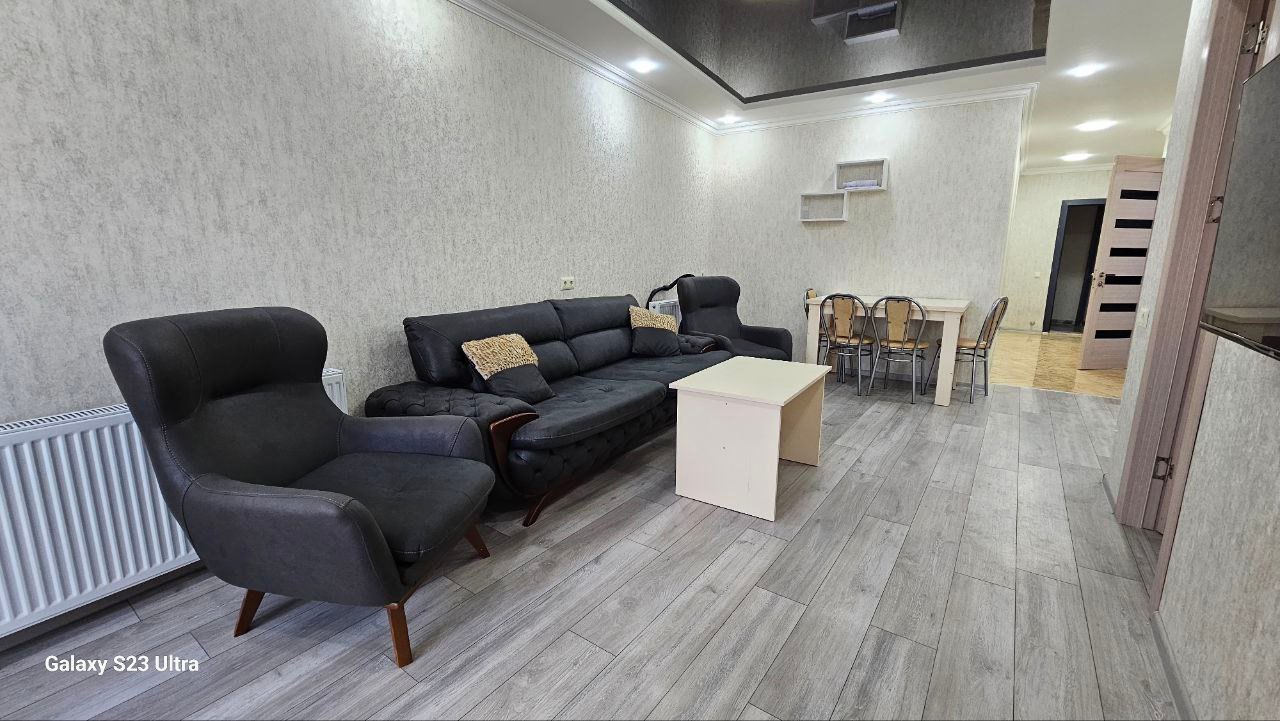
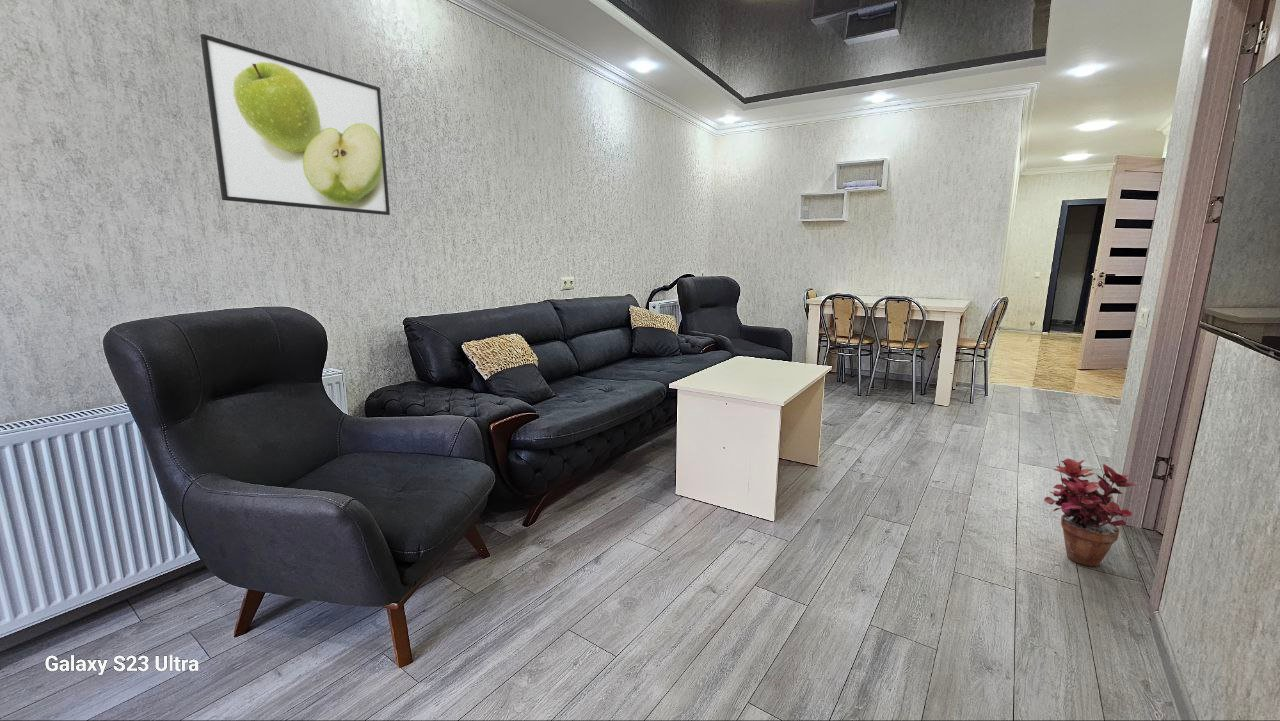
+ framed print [199,33,391,216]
+ potted plant [1043,458,1139,568]
